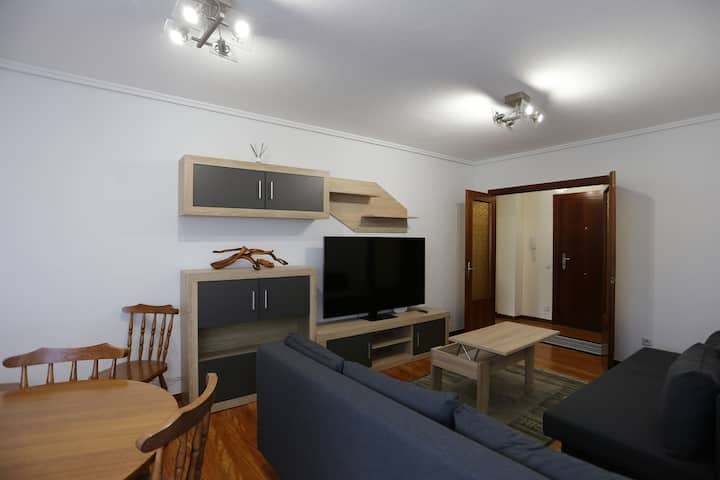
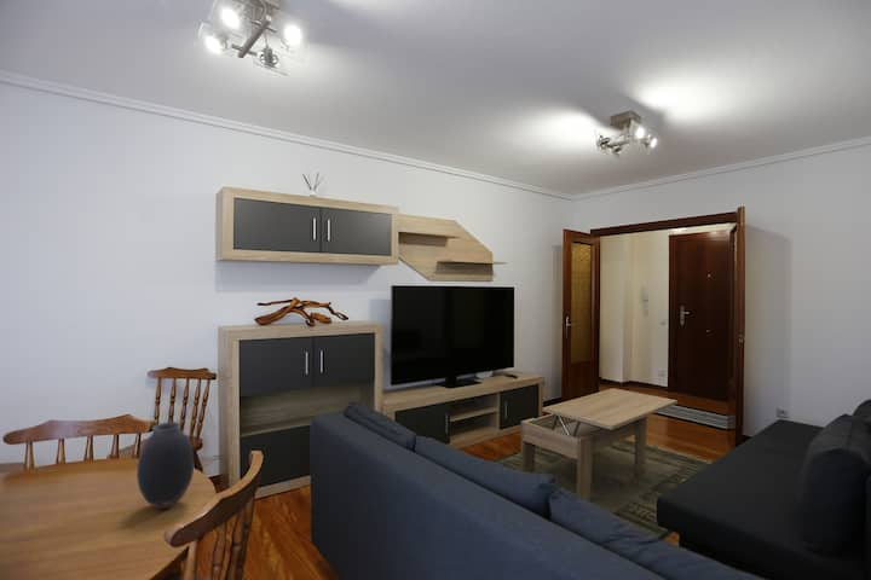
+ vase [135,420,195,510]
